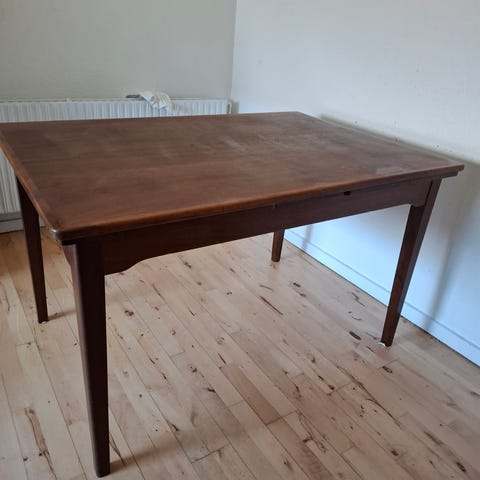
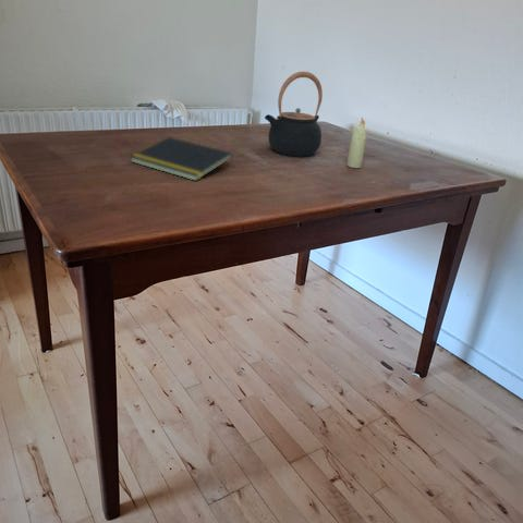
+ notepad [129,136,233,182]
+ candle [345,117,369,169]
+ teapot [264,71,324,158]
